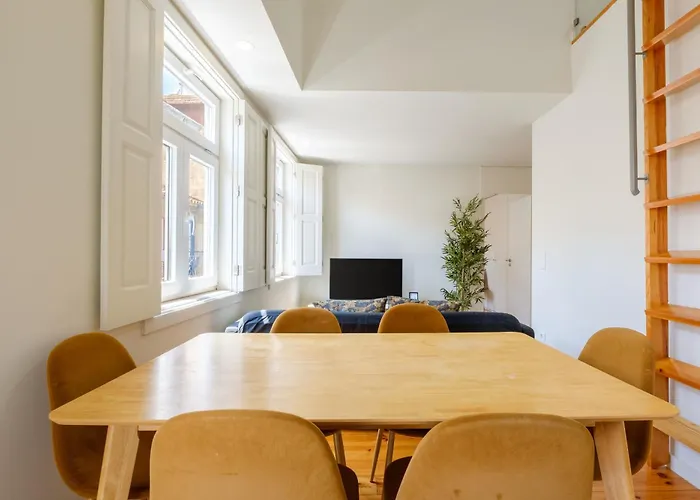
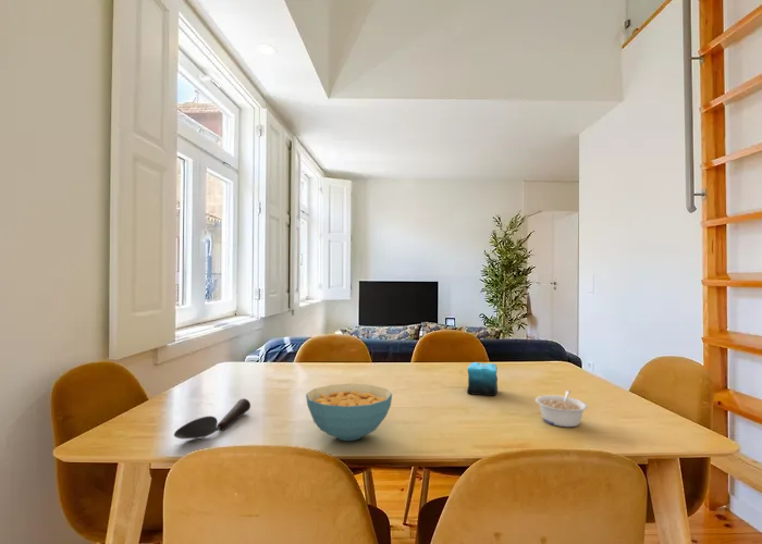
+ spoon [173,397,251,440]
+ legume [534,390,589,428]
+ cereal bowl [305,383,393,442]
+ candle [466,355,499,397]
